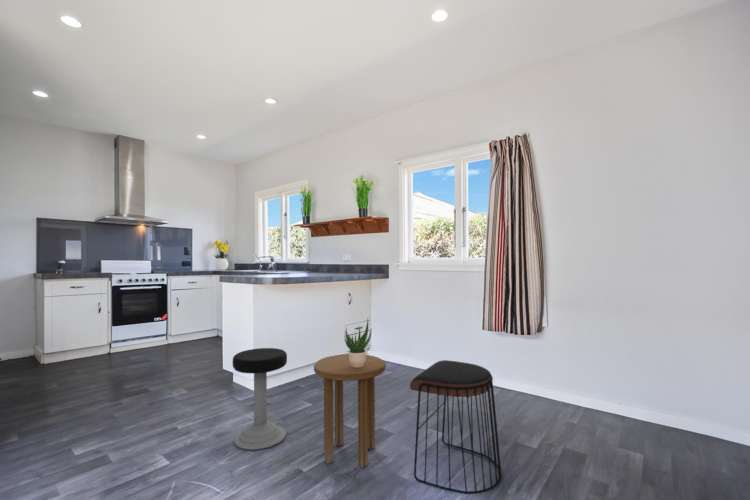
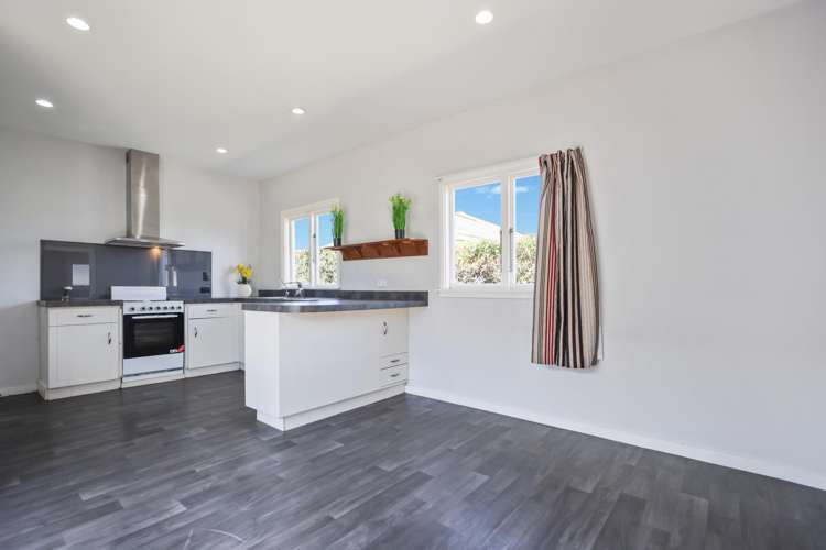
- stool [409,359,503,495]
- side table [313,353,387,469]
- potted plant [343,318,372,368]
- stool [232,347,288,451]
